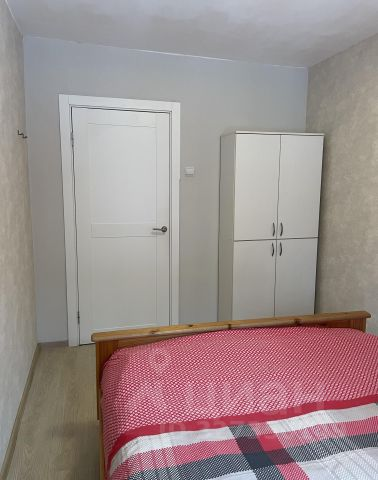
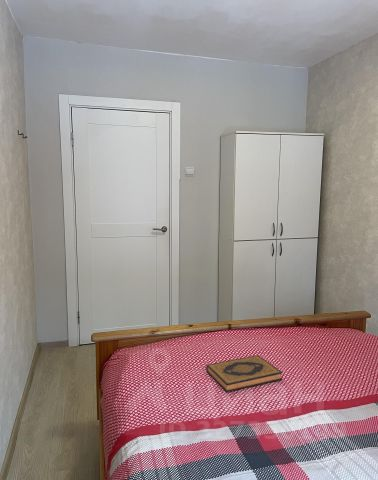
+ hardback book [205,354,284,393]
